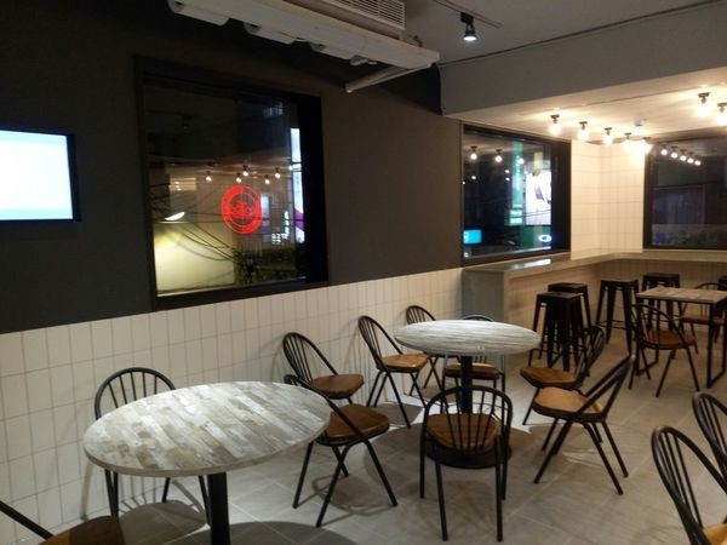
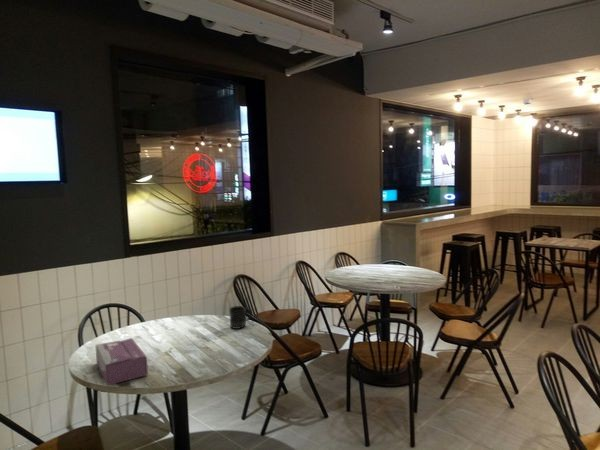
+ tissue box [95,337,149,386]
+ mug [228,305,253,330]
